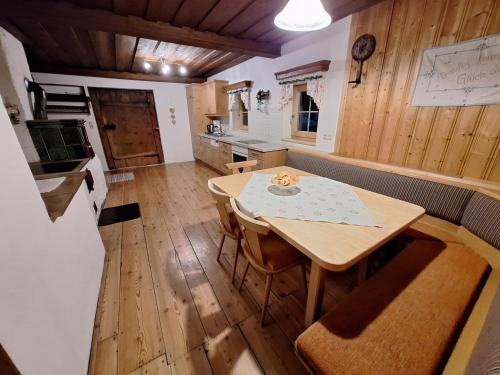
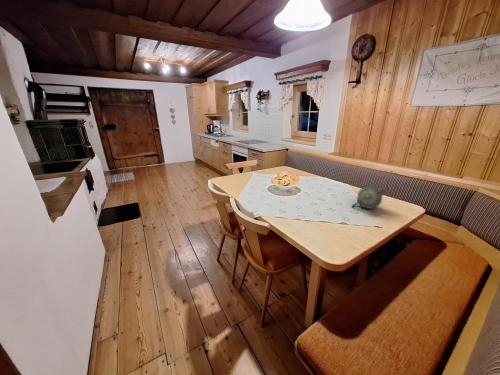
+ teapot [351,185,390,210]
